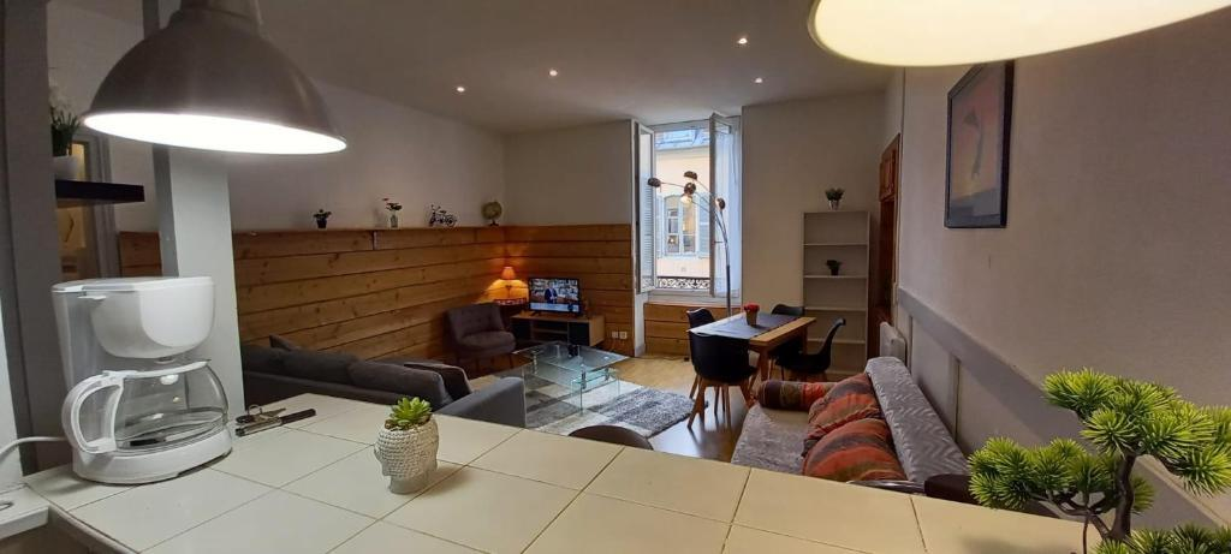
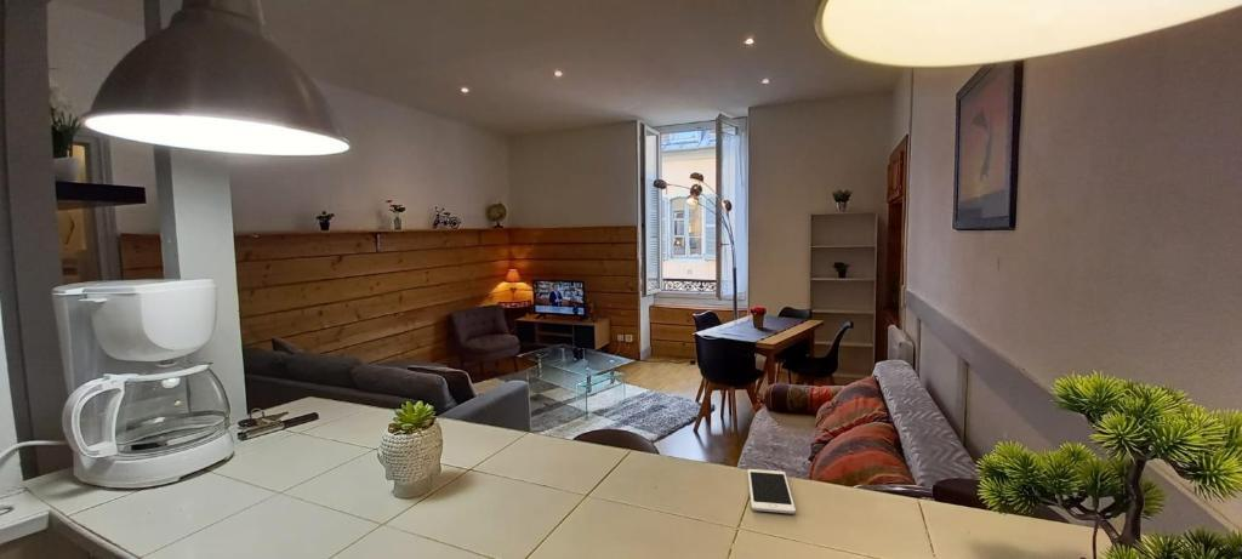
+ cell phone [746,468,797,515]
